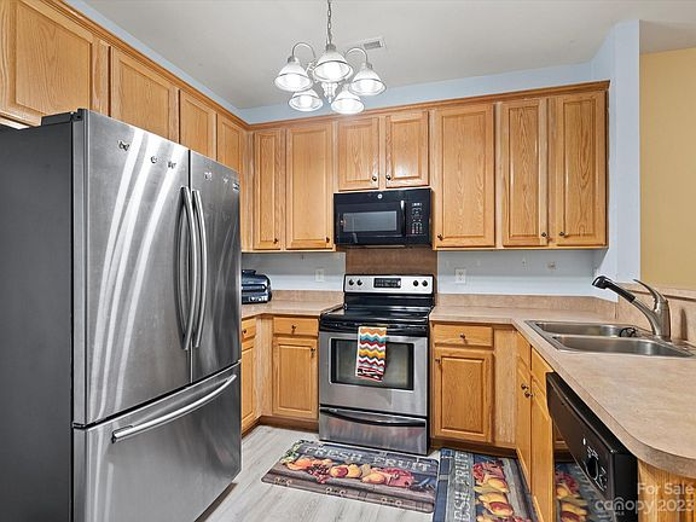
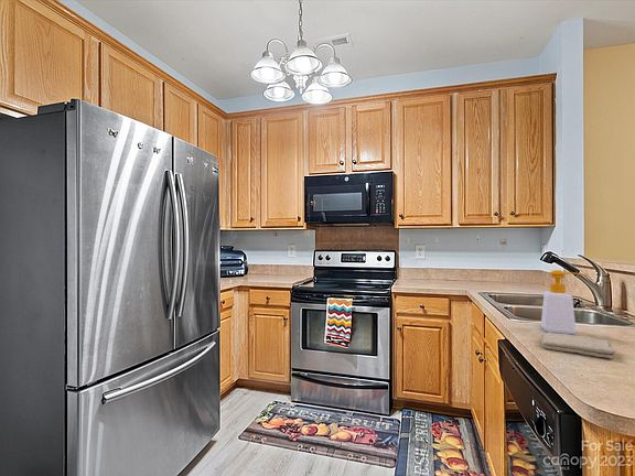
+ washcloth [540,332,617,359]
+ soap bottle [540,269,590,335]
